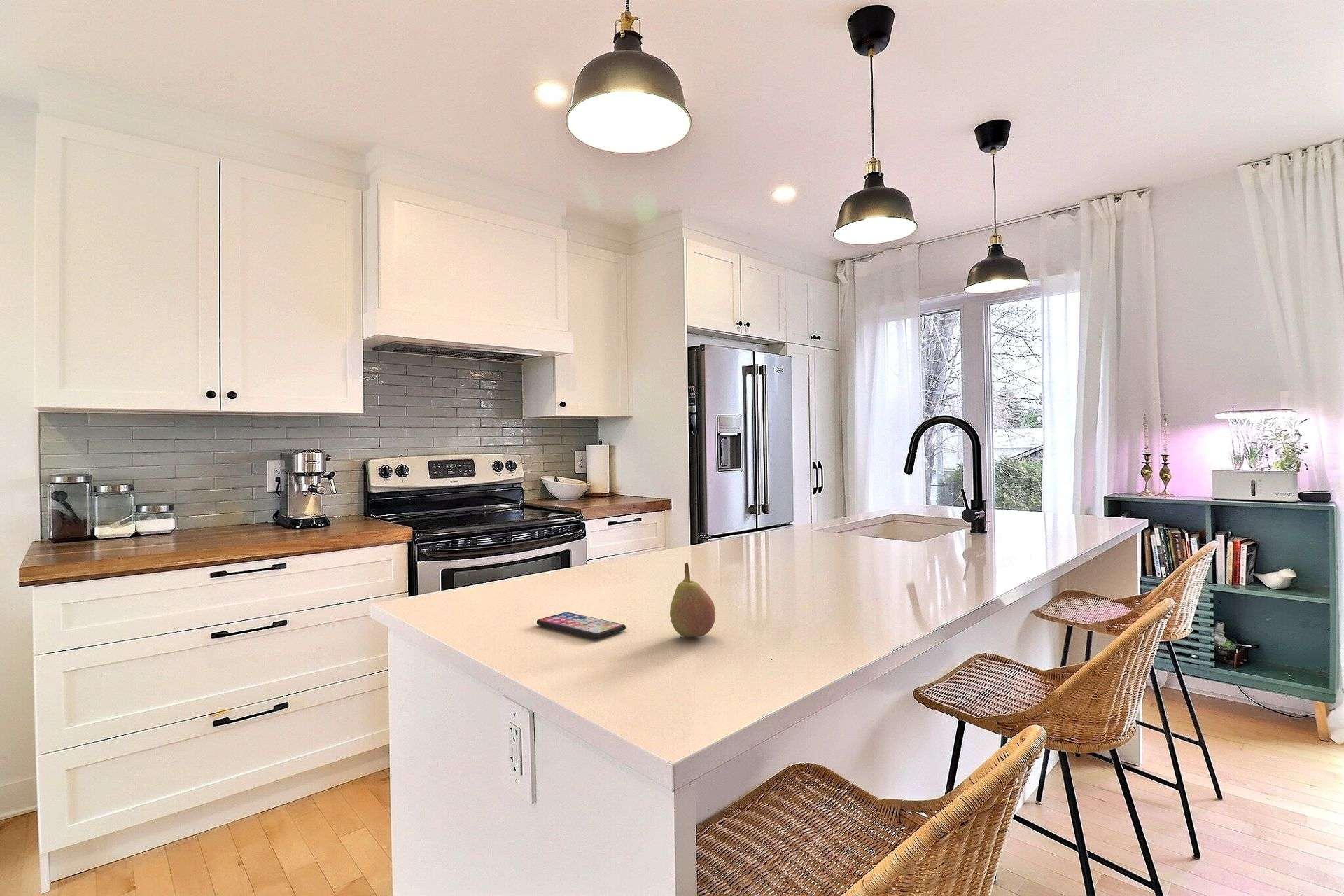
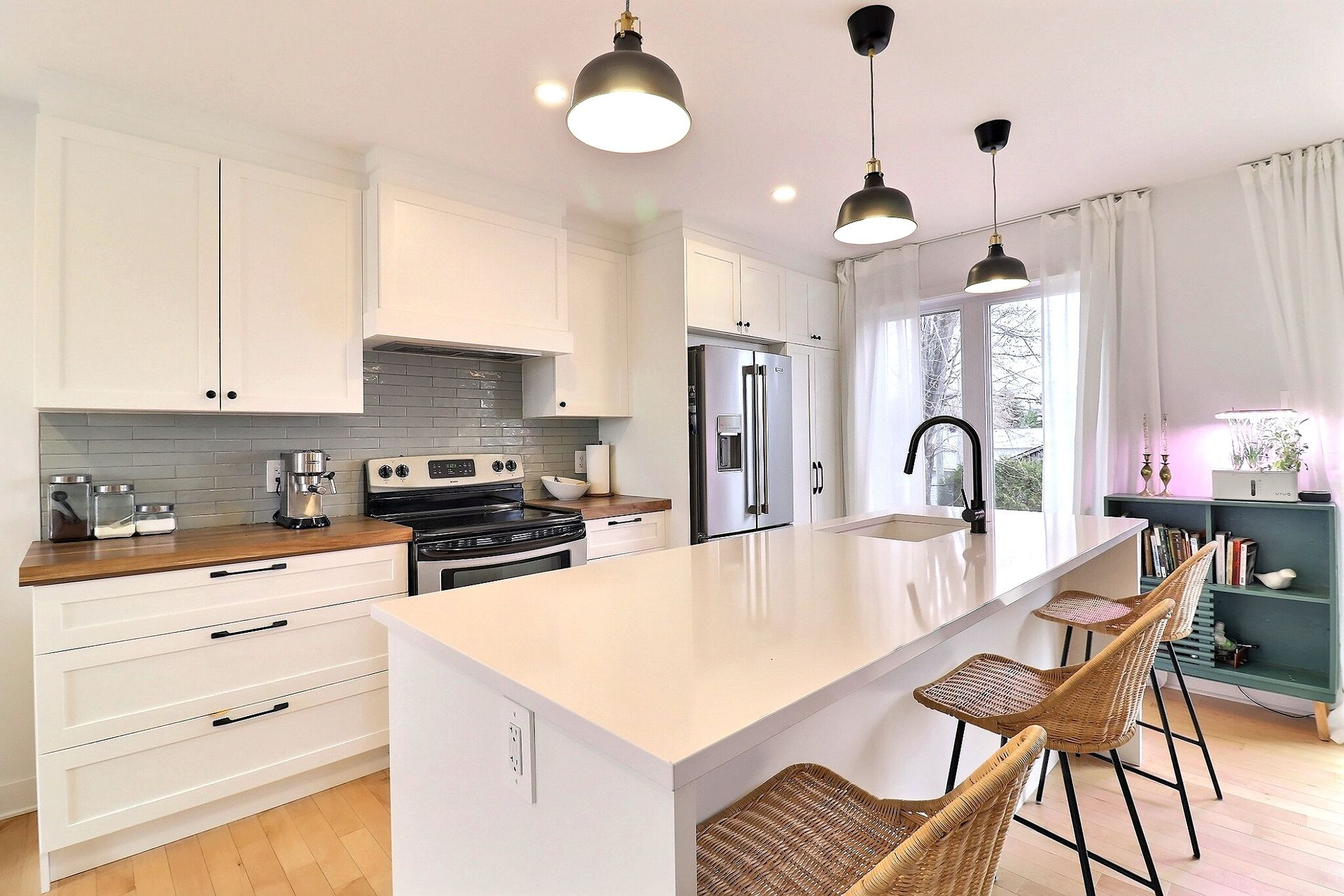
- smartphone [536,612,626,639]
- fruit [669,562,716,638]
